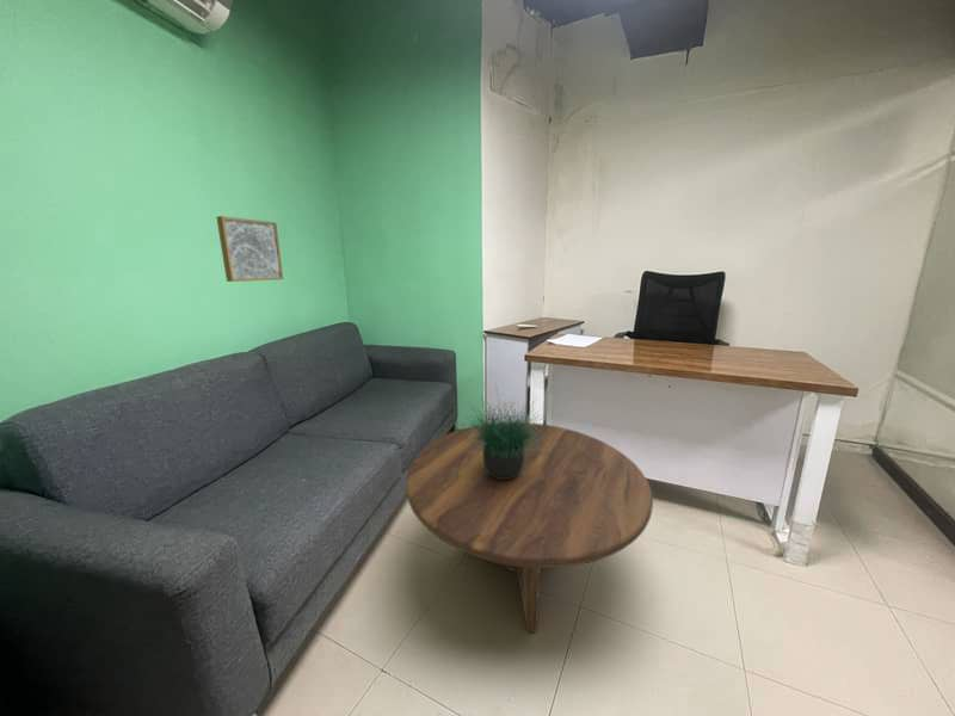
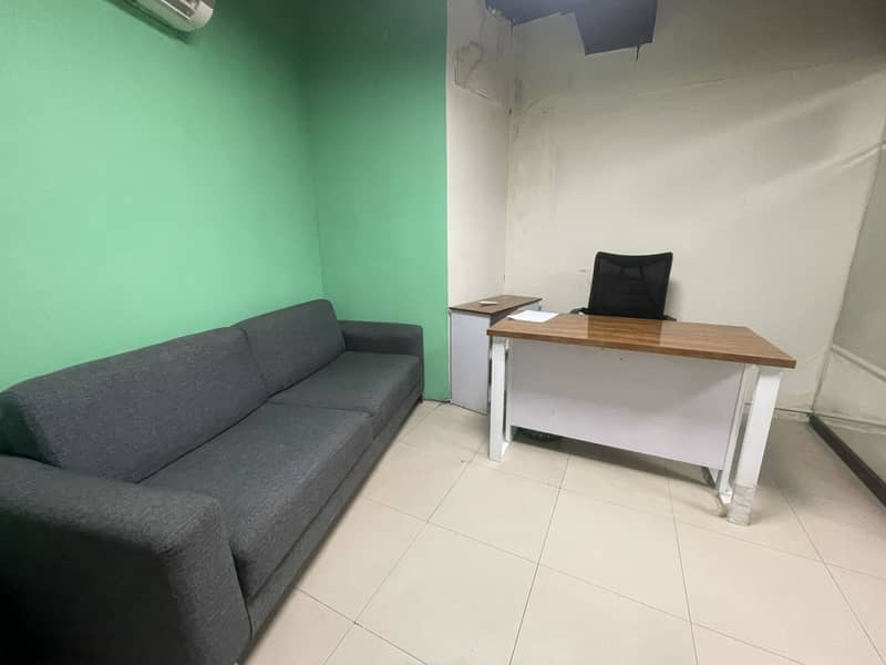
- coffee table [405,421,654,634]
- potted plant [458,384,553,480]
- wall art [215,215,284,283]
